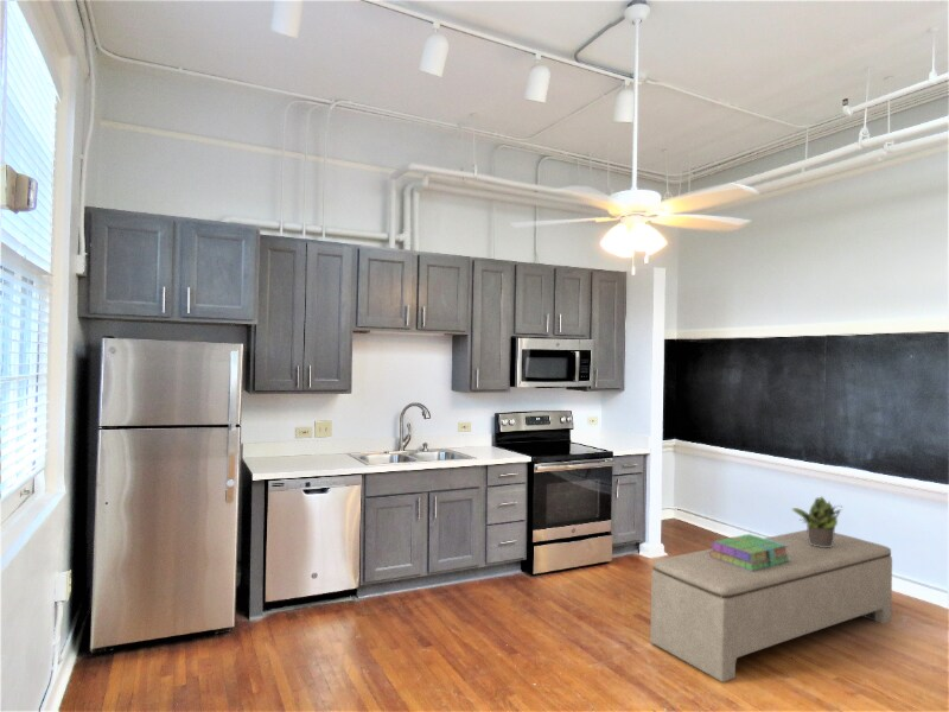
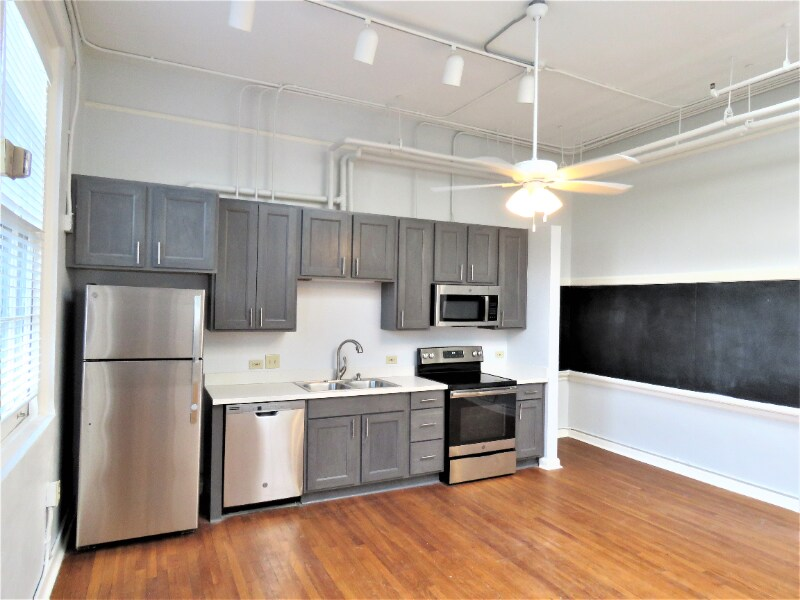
- stack of books [709,533,790,572]
- potted plant [790,495,845,547]
- bench [649,528,893,684]
